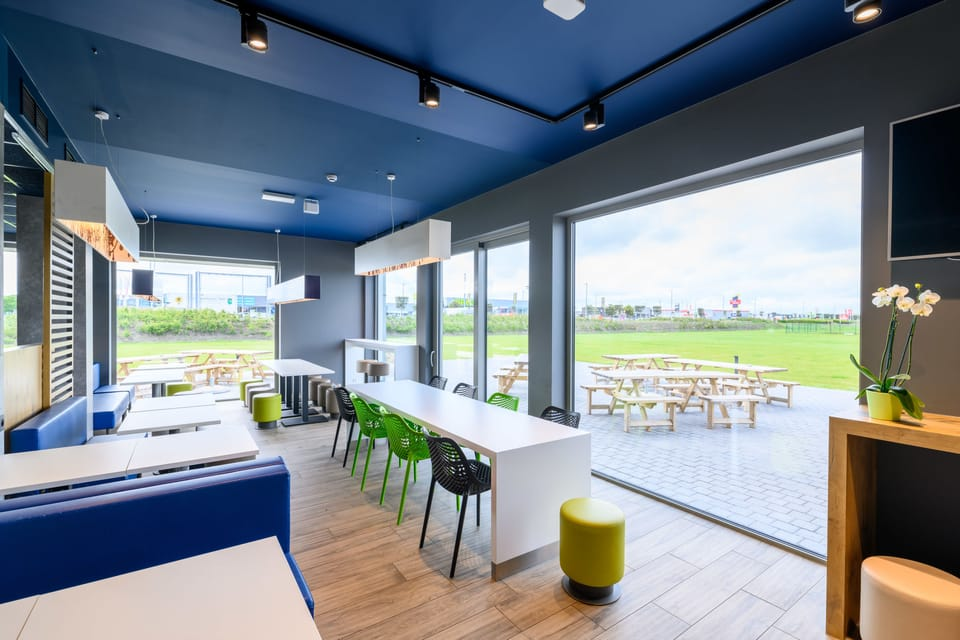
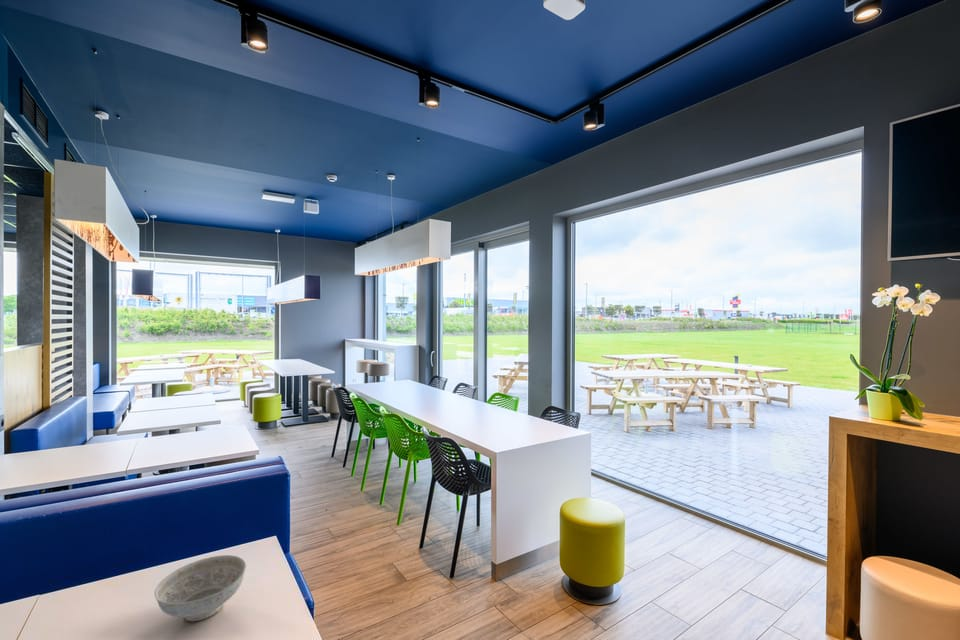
+ decorative bowl [154,554,247,622]
